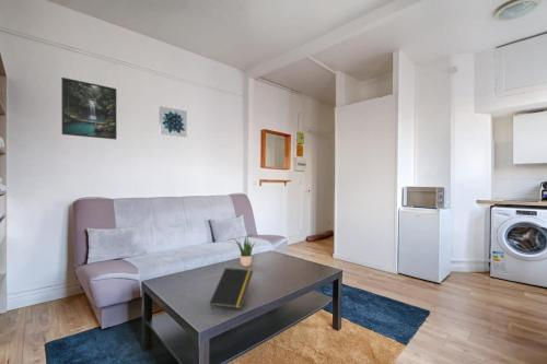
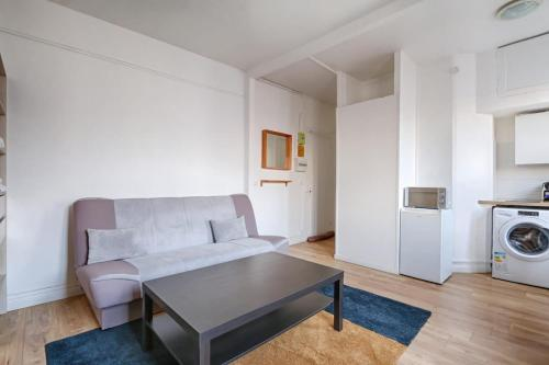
- notepad [208,267,254,312]
- wall art [159,105,188,138]
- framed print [60,77,117,141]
- potted plant [232,234,256,268]
